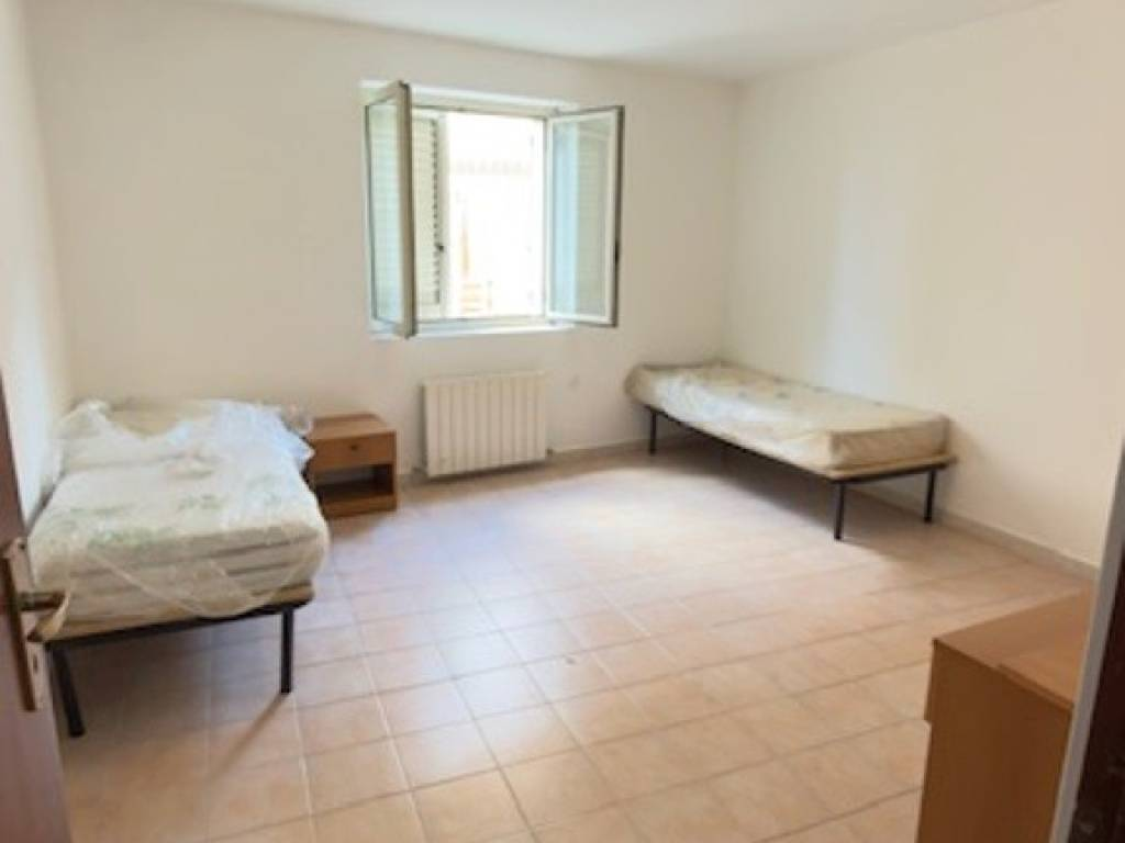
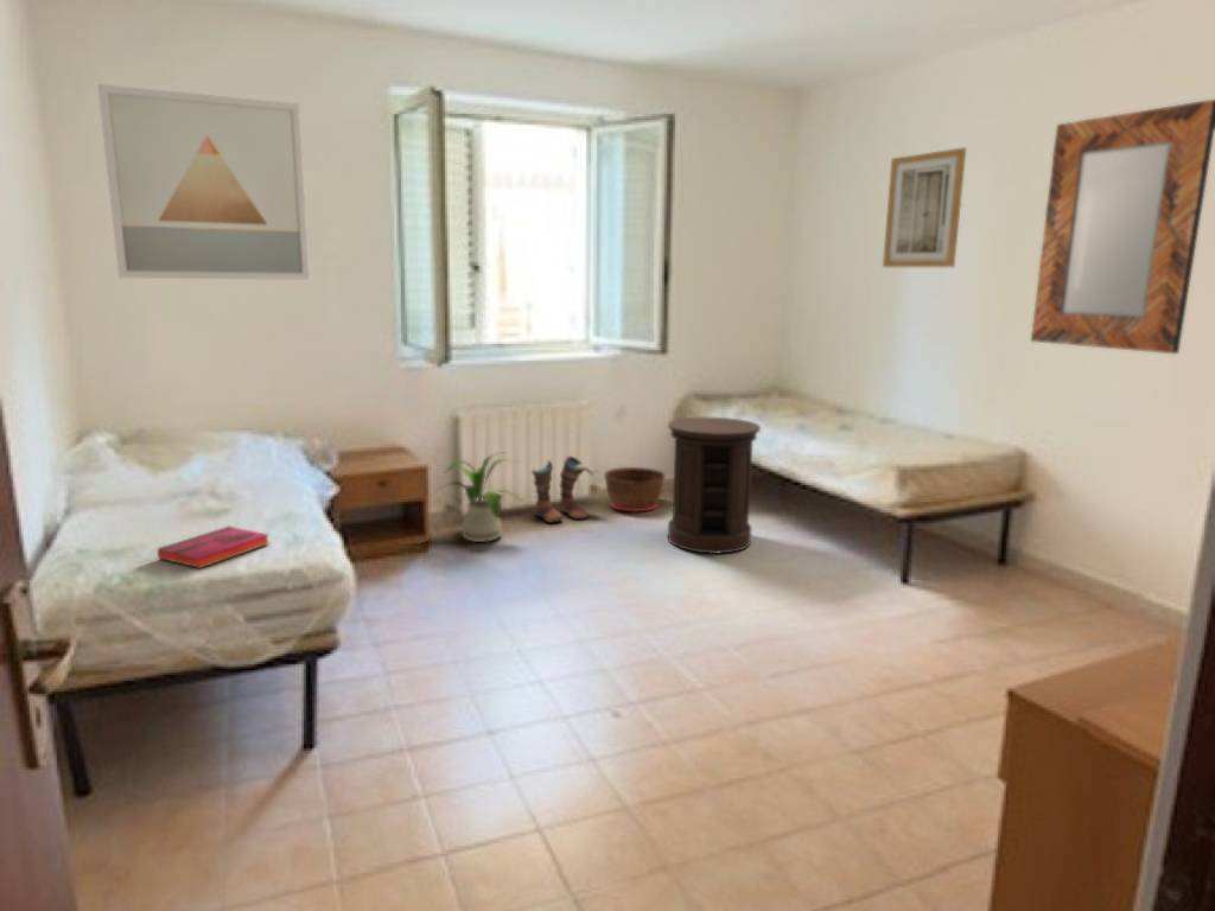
+ boots [530,456,598,524]
+ home mirror [1030,98,1215,355]
+ basket [603,466,666,512]
+ wall art [882,147,967,268]
+ hardback book [157,524,271,569]
+ house plant [435,451,528,543]
+ wall art [96,83,311,281]
+ side table [667,416,762,555]
